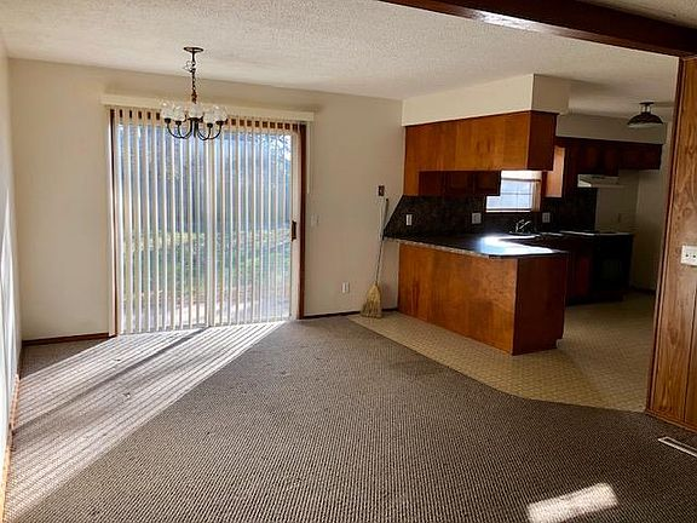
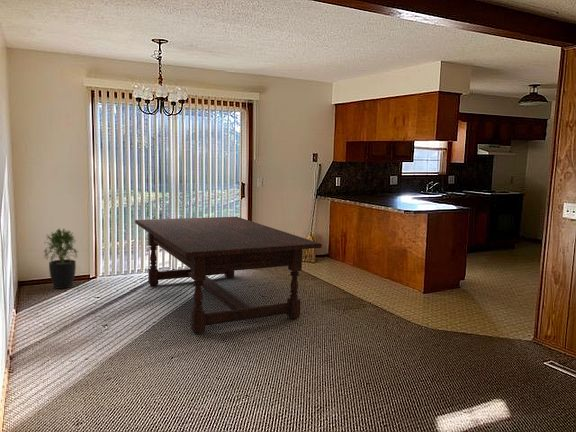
+ potted plant [42,227,79,290]
+ dining table [134,216,323,335]
